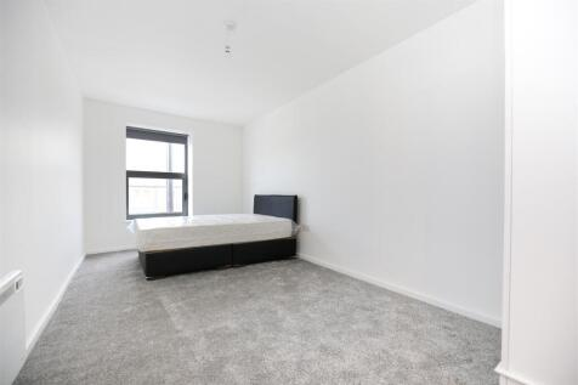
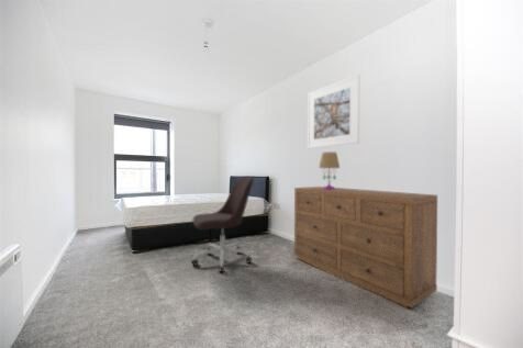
+ office chair [191,176,255,273]
+ dresser [293,186,438,308]
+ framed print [307,74,361,149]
+ table lamp [318,151,341,189]
